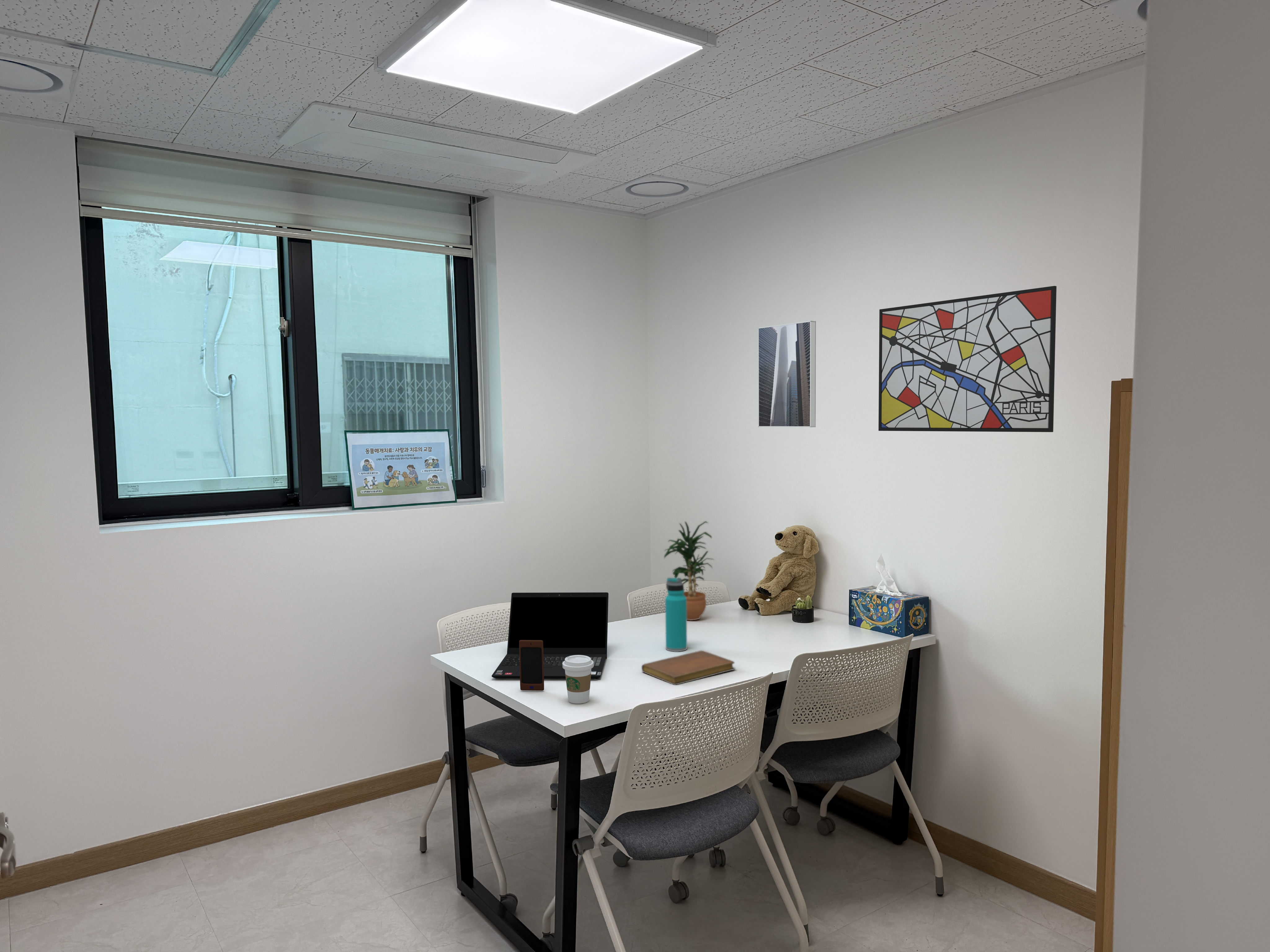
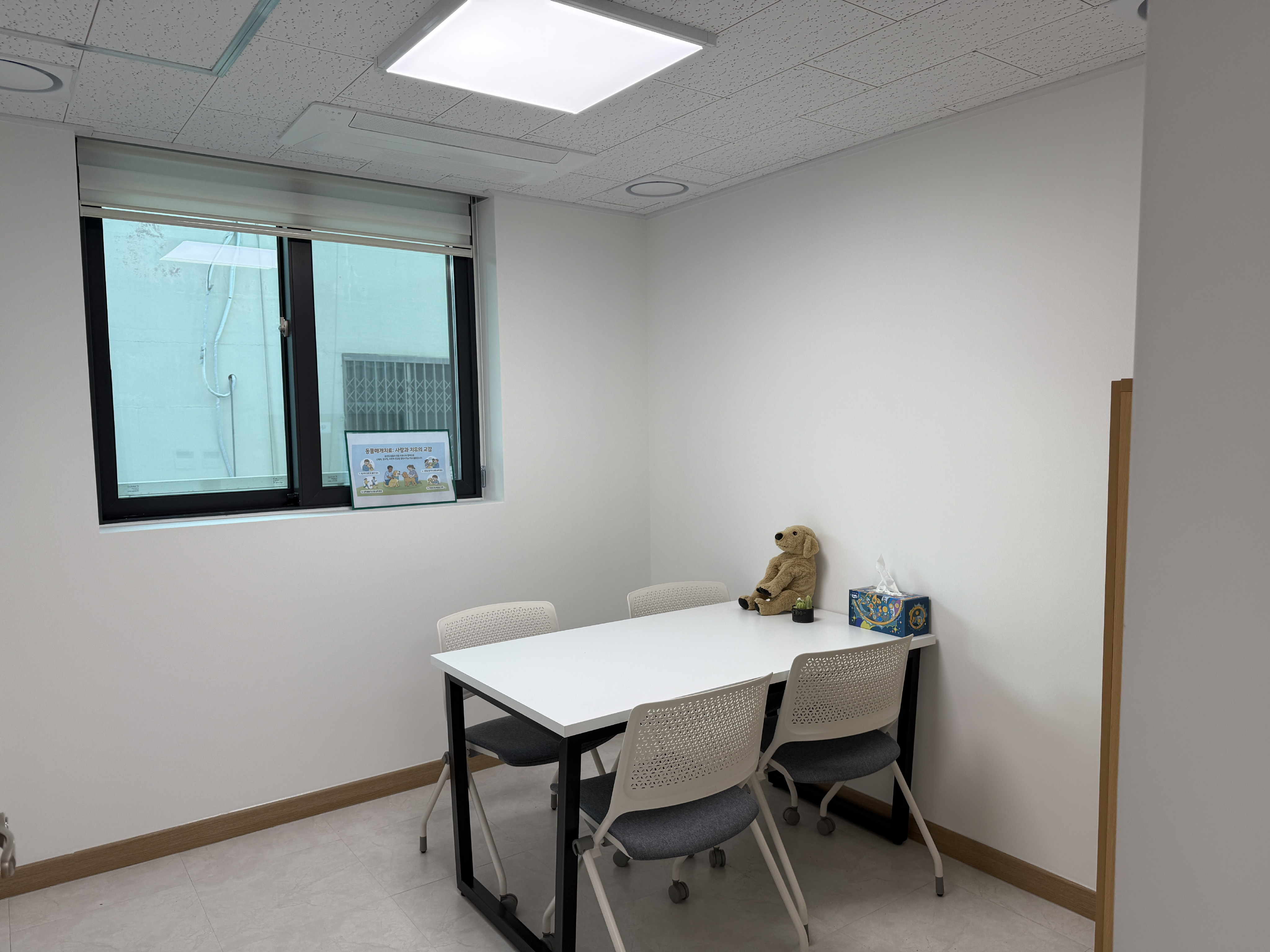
- notebook [641,650,735,685]
- coffee cup [562,655,594,704]
- potted plant [664,521,715,621]
- smartphone [519,640,544,691]
- wall art [878,285,1057,432]
- water bottle [665,577,687,652]
- laptop computer [491,592,609,679]
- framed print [758,320,816,428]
